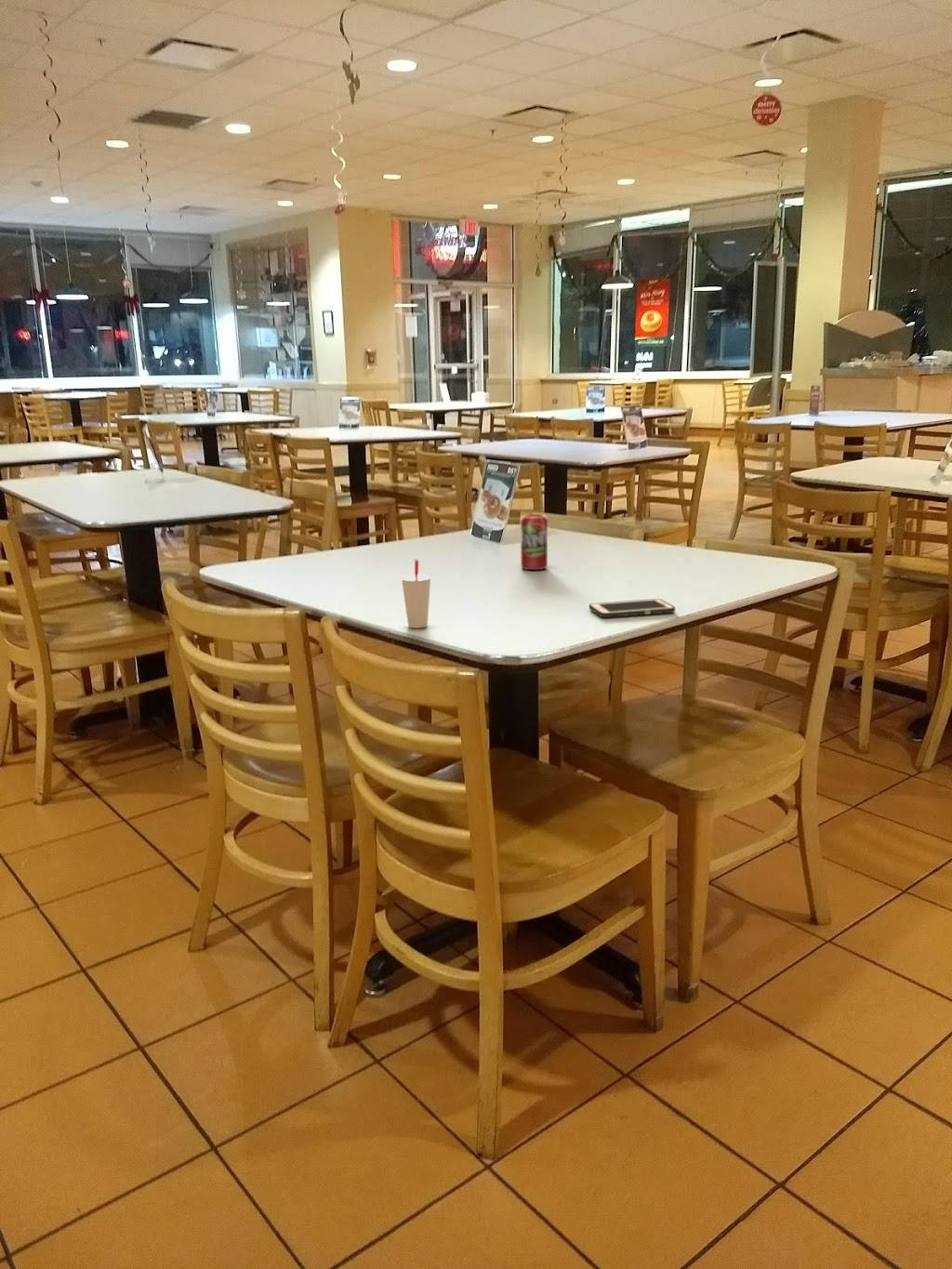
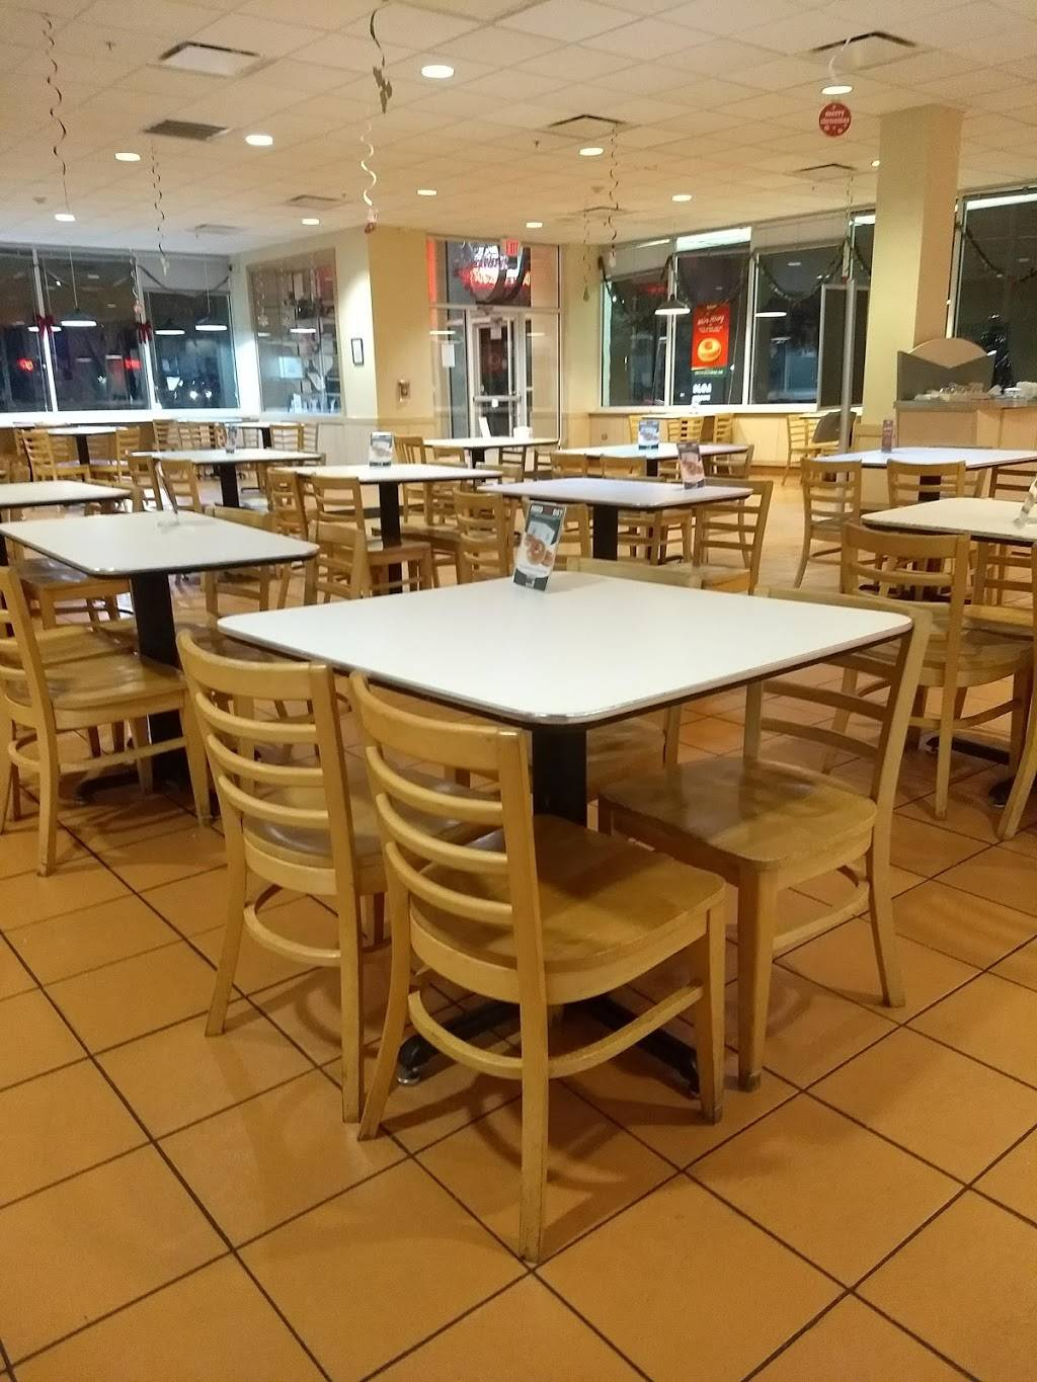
- pop [520,513,549,571]
- cell phone [588,598,676,618]
- cup [400,559,432,629]
